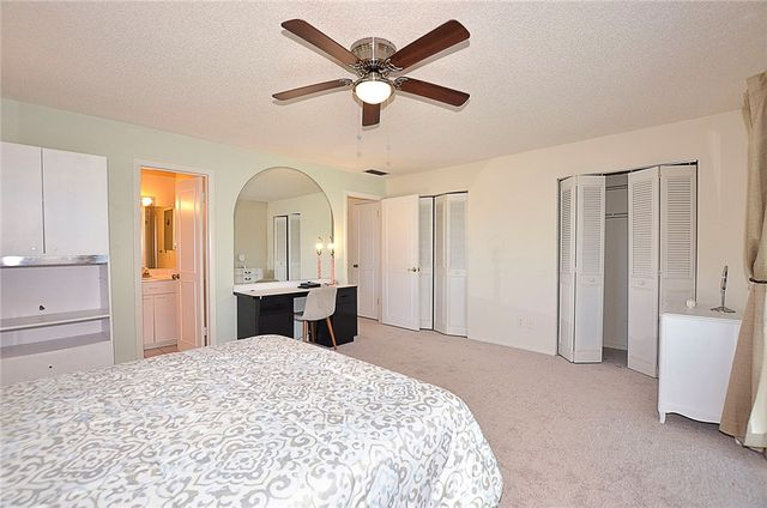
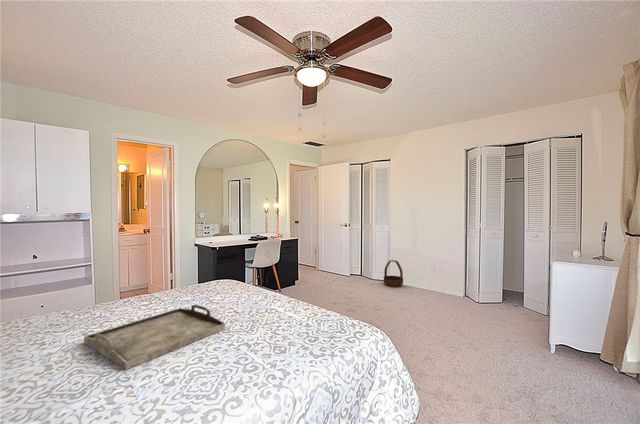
+ basket [383,259,404,288]
+ serving tray [83,304,227,371]
